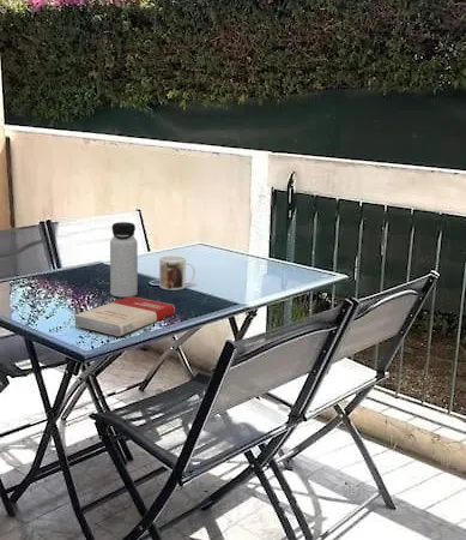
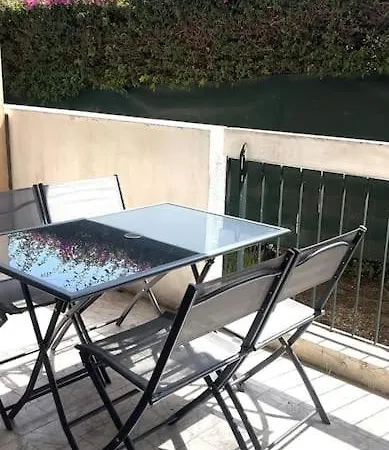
- water bottle [109,221,139,298]
- mug [158,254,196,292]
- book [74,296,176,337]
